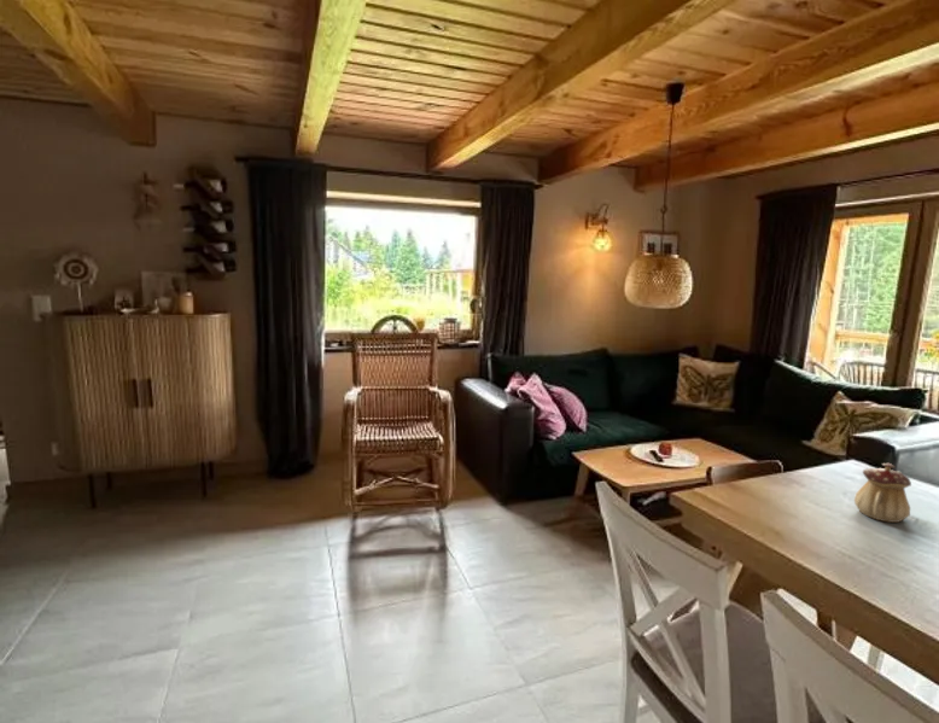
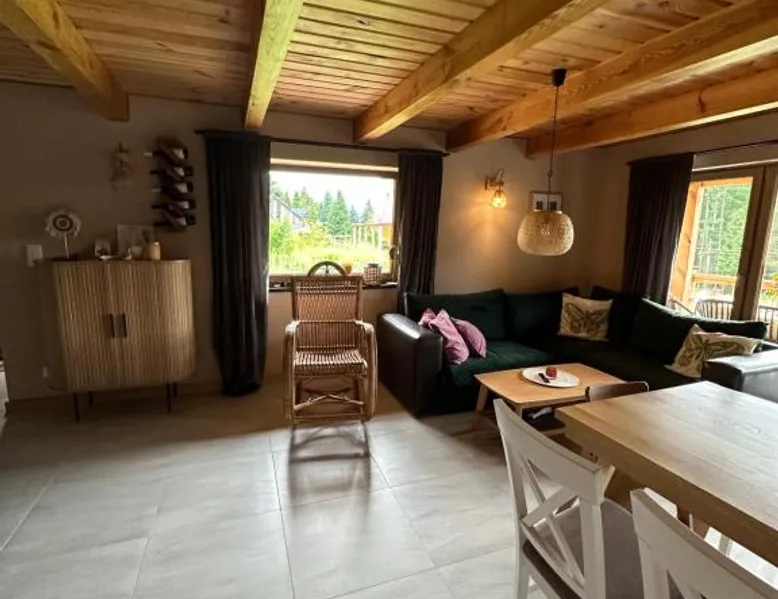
- teapot [853,462,912,524]
